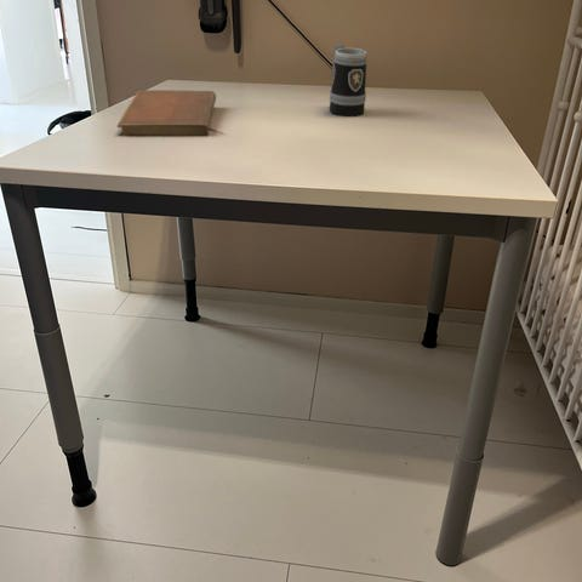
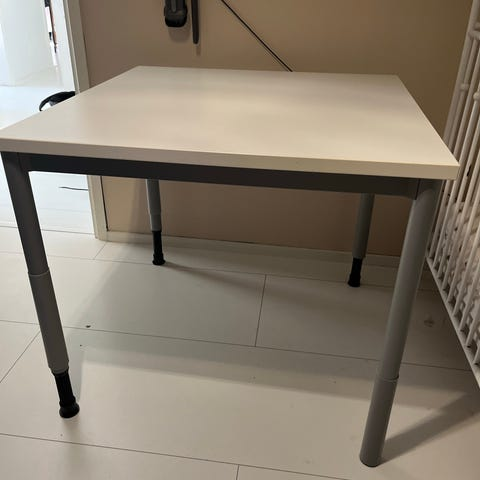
- mug [329,42,369,118]
- notebook [116,89,217,137]
